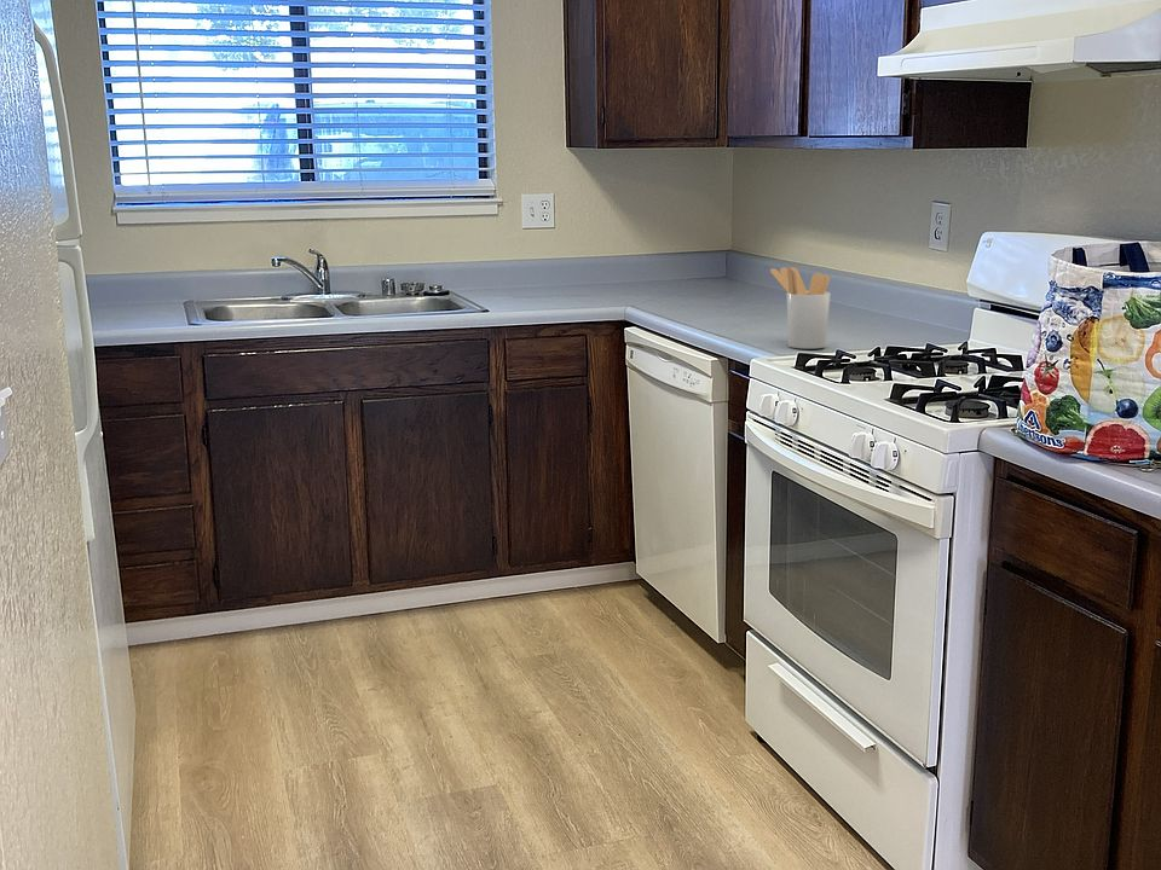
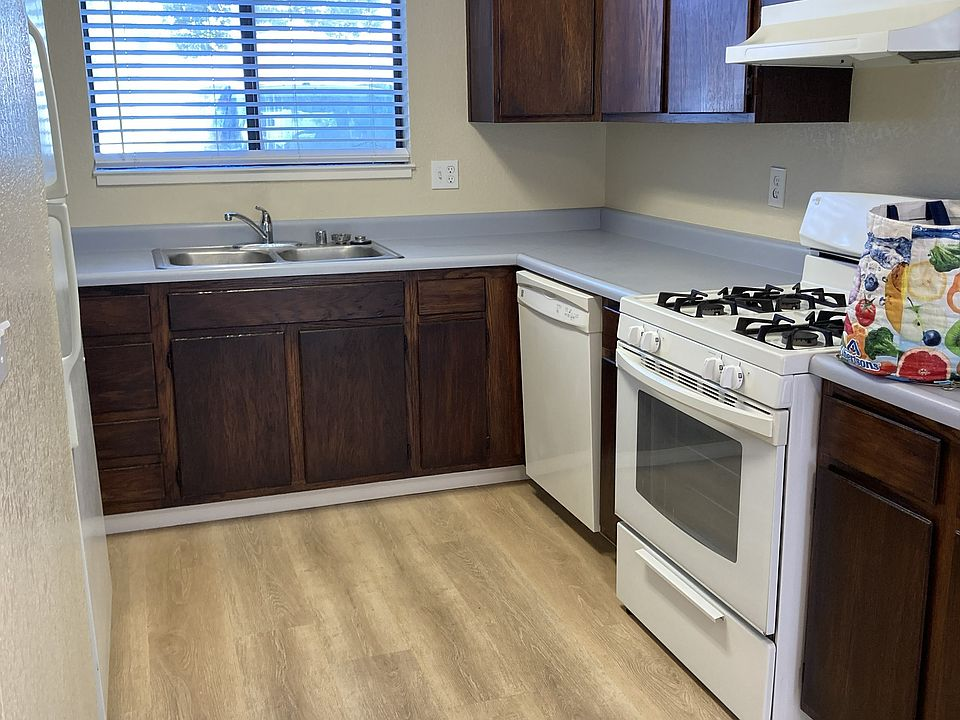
- utensil holder [769,266,832,350]
